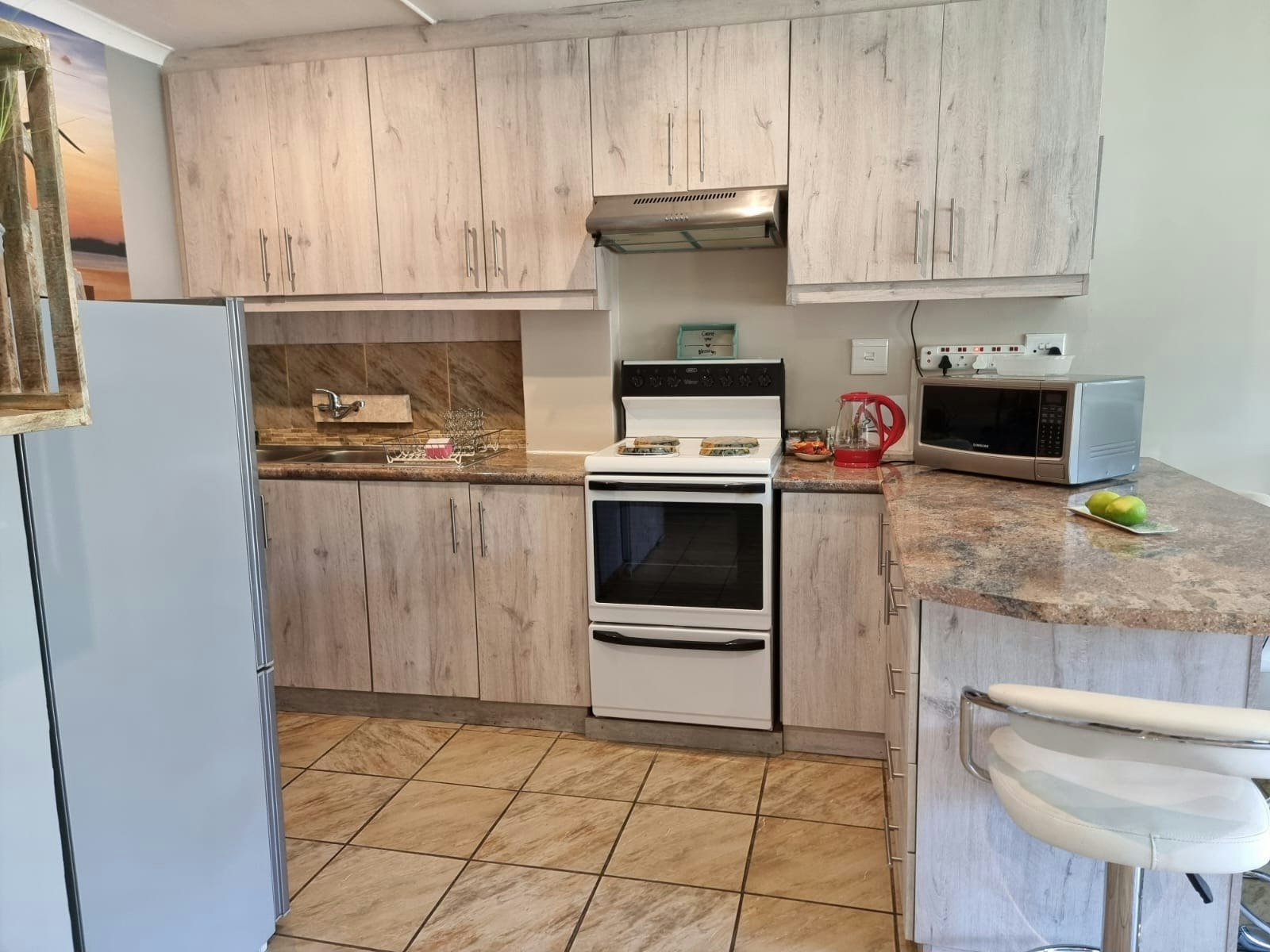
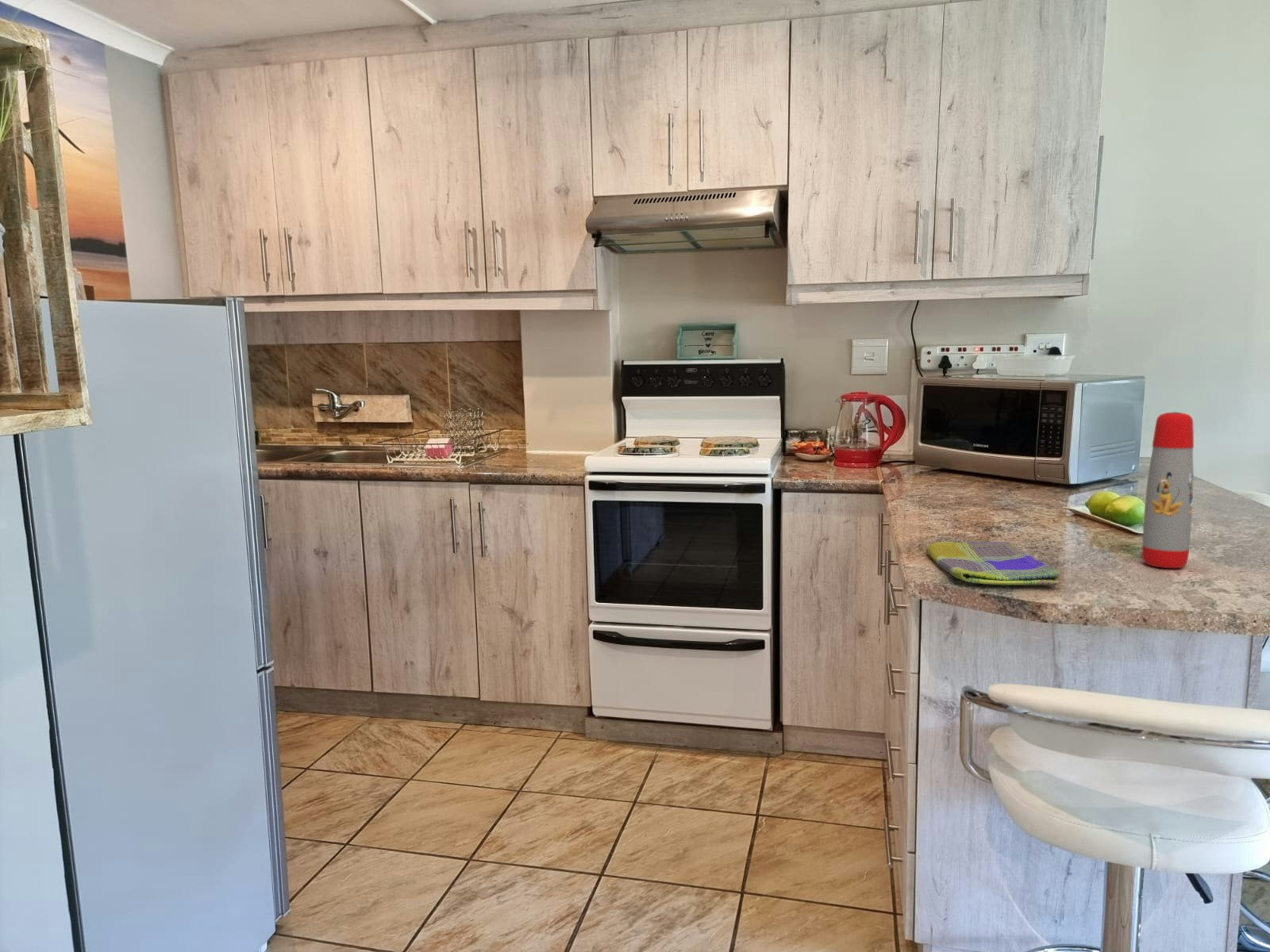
+ water bottle [1141,411,1195,569]
+ dish towel [926,540,1060,586]
